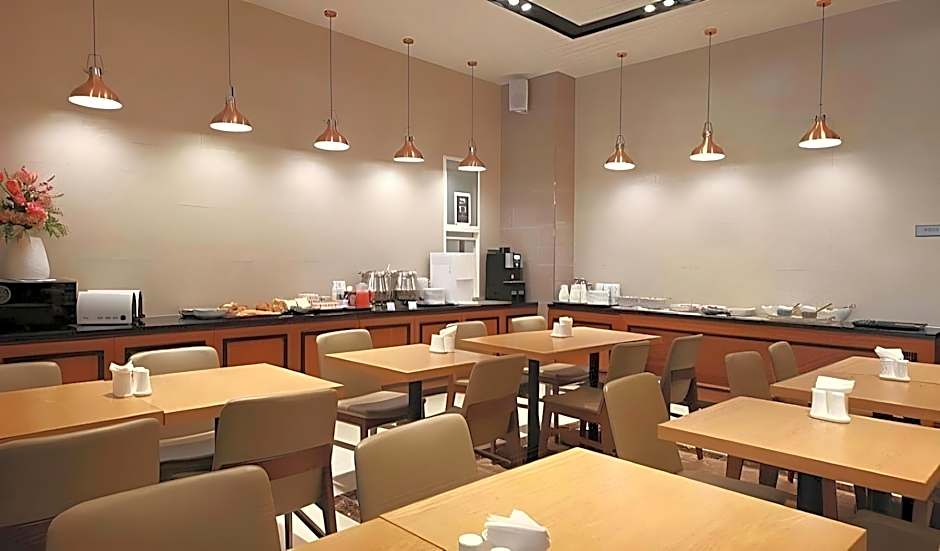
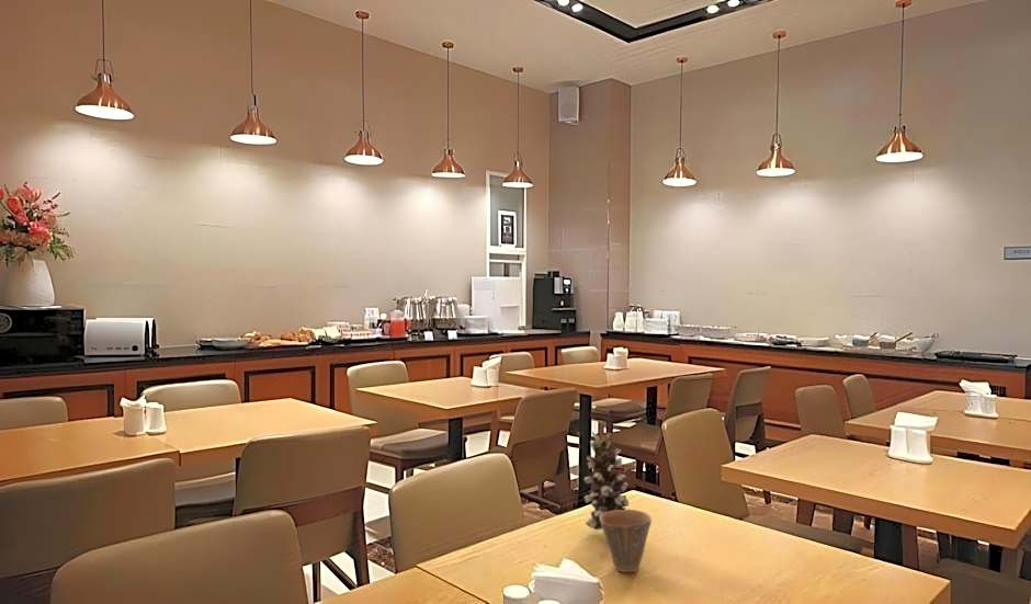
+ flower [584,431,630,531]
+ cup [600,509,653,573]
